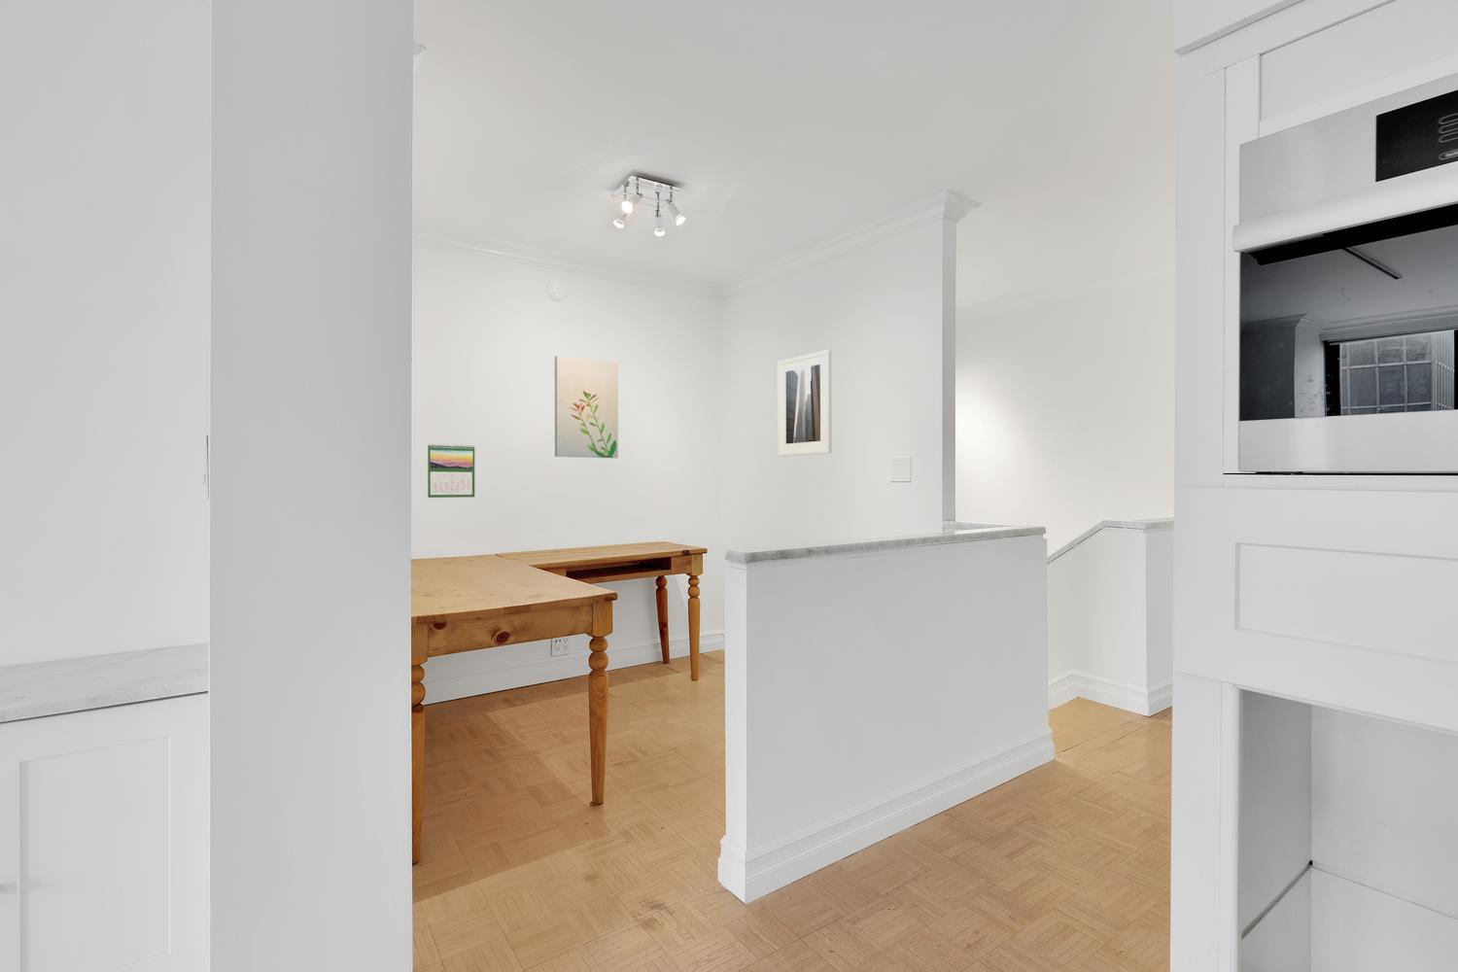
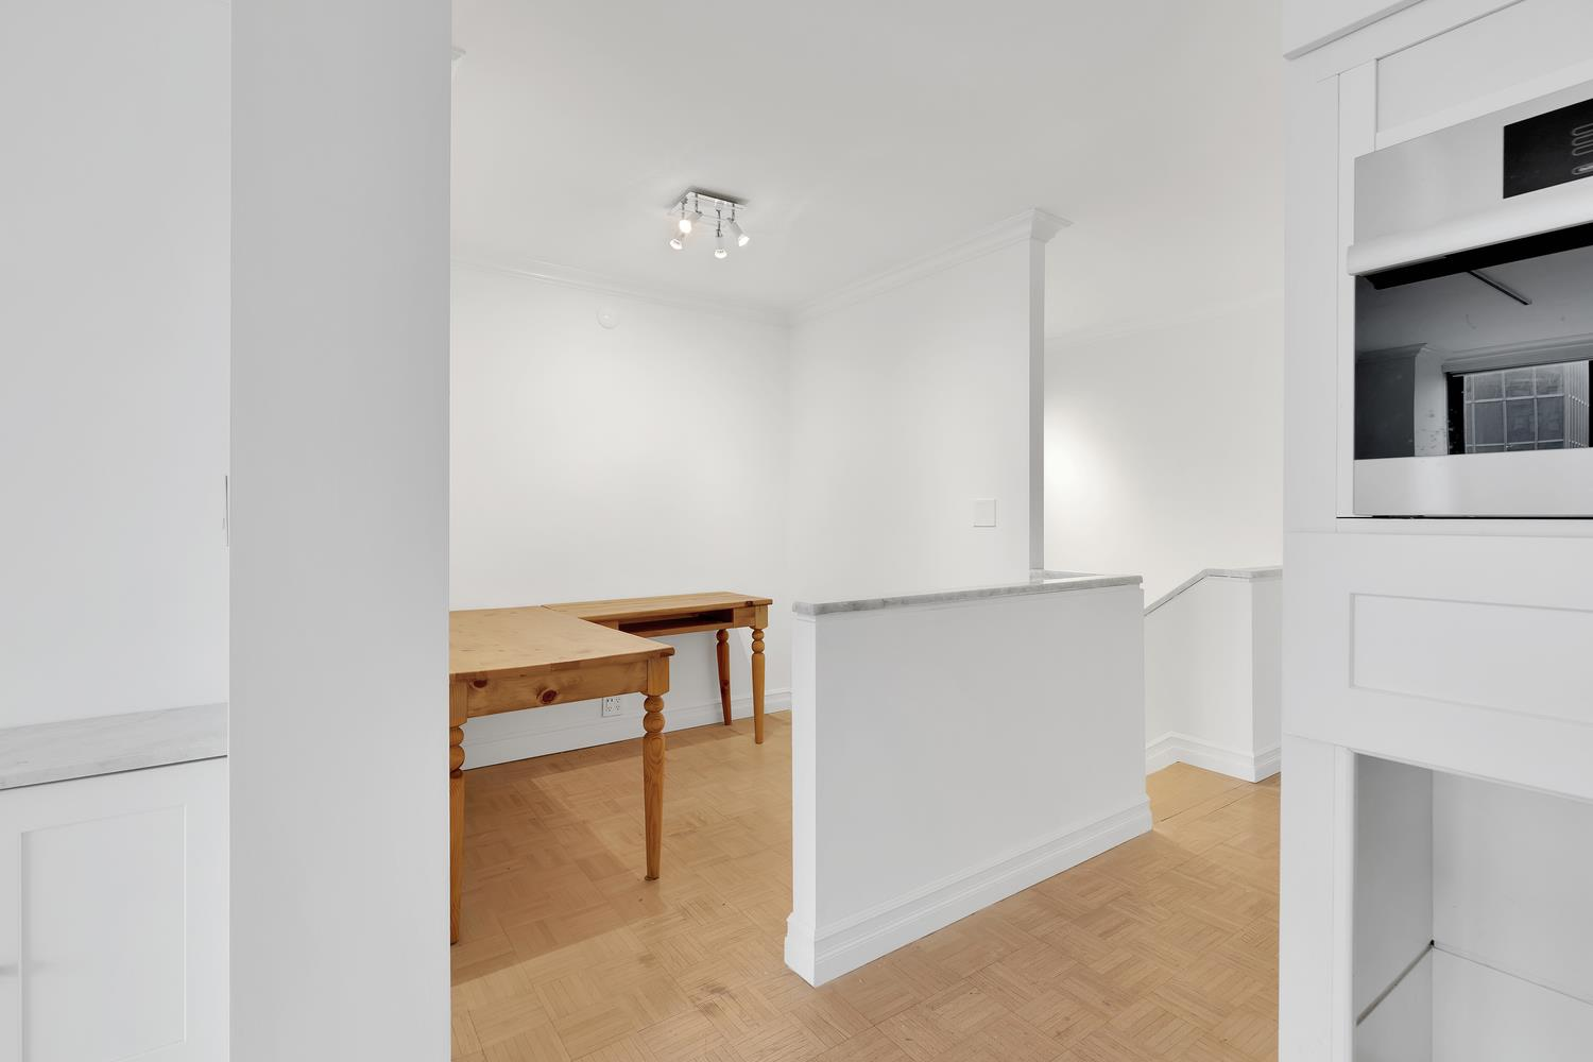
- wall art [554,355,619,459]
- calendar [426,444,475,499]
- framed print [777,349,832,457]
